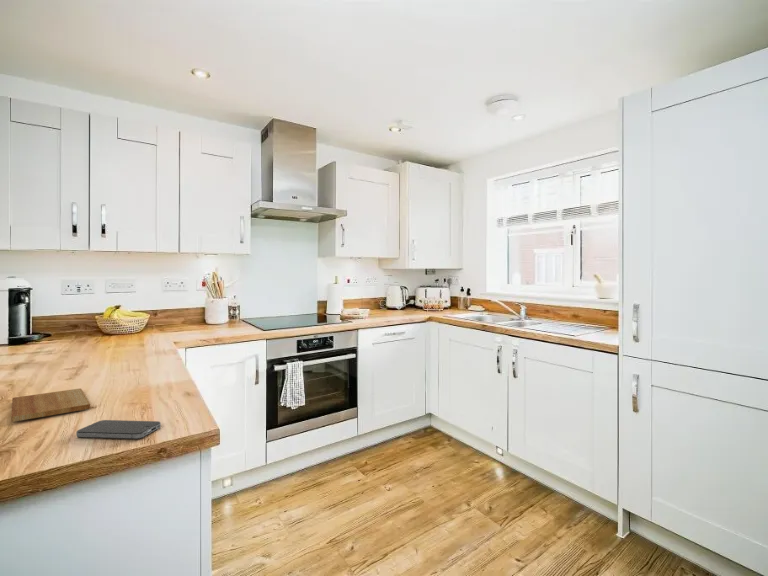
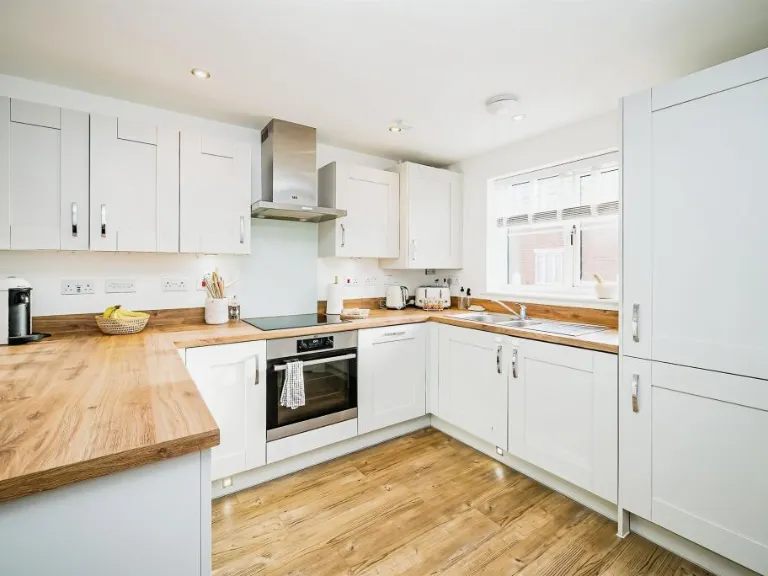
- smartphone [75,419,162,440]
- cutting board [10,388,91,423]
